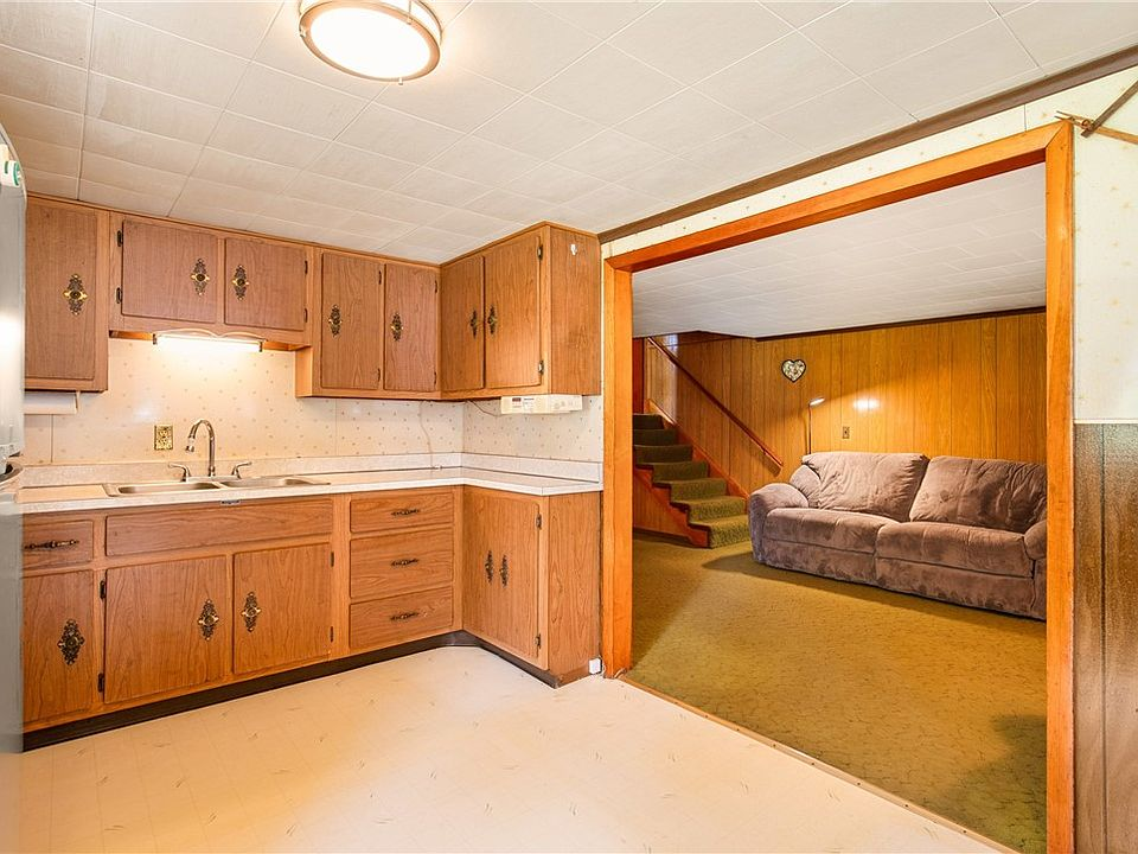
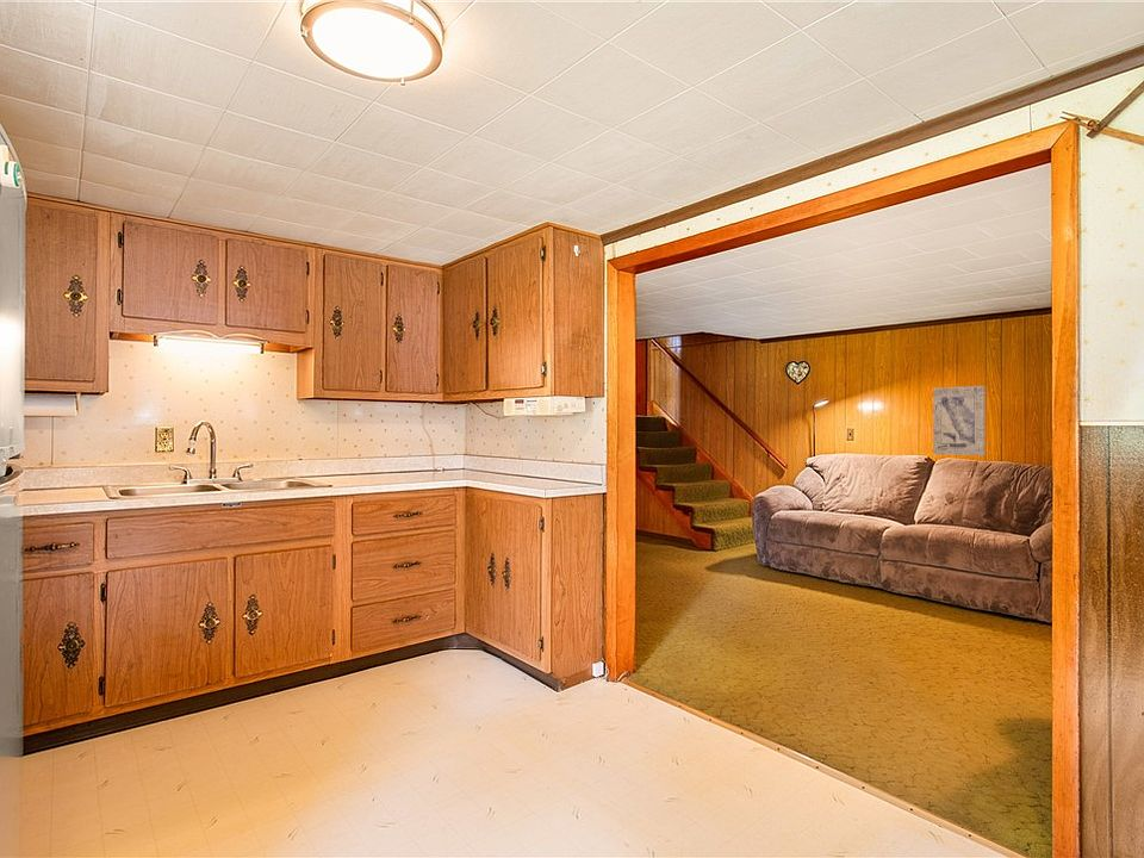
+ wall art [932,385,987,456]
